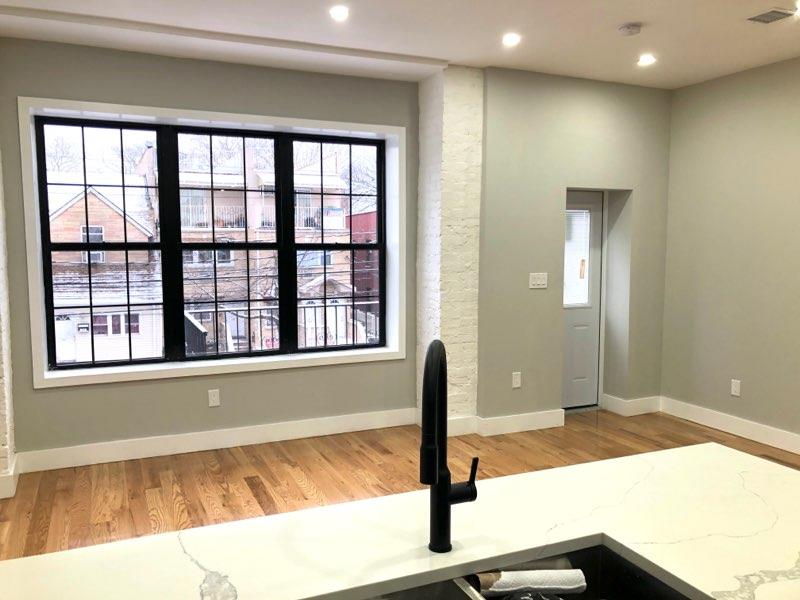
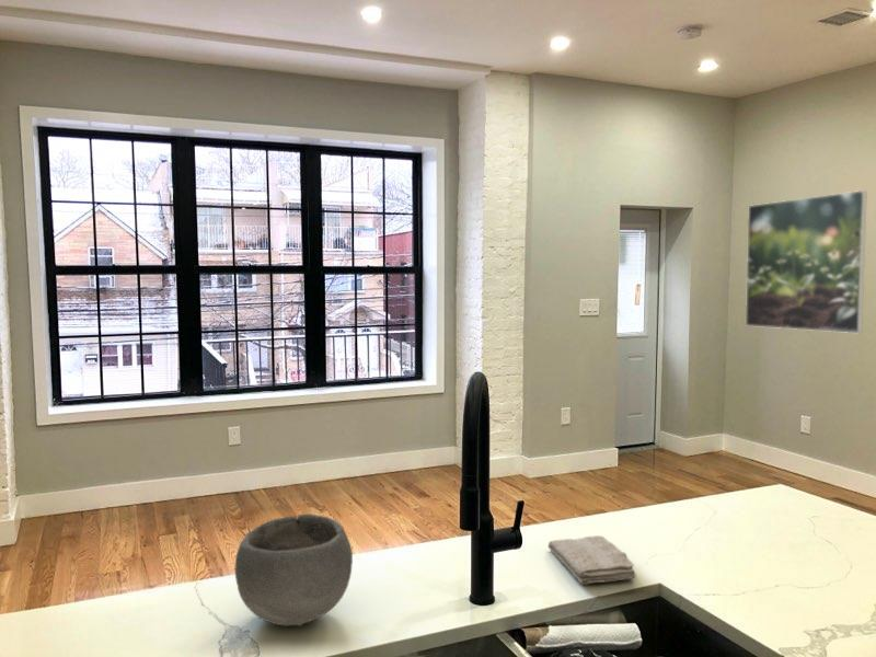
+ bowl [234,512,354,627]
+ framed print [745,189,868,334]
+ washcloth [546,534,637,586]
